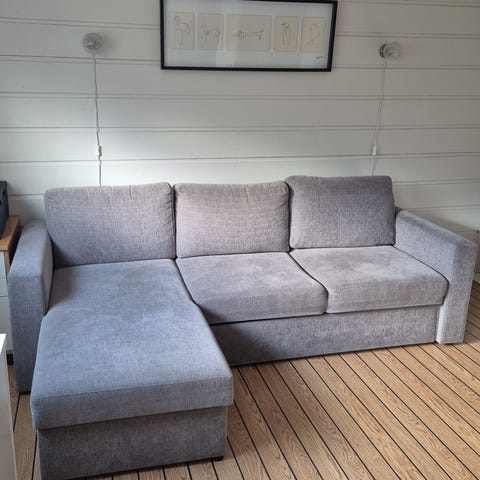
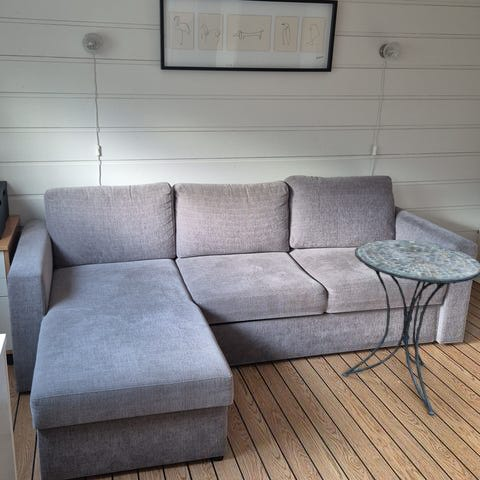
+ side table [341,239,480,416]
